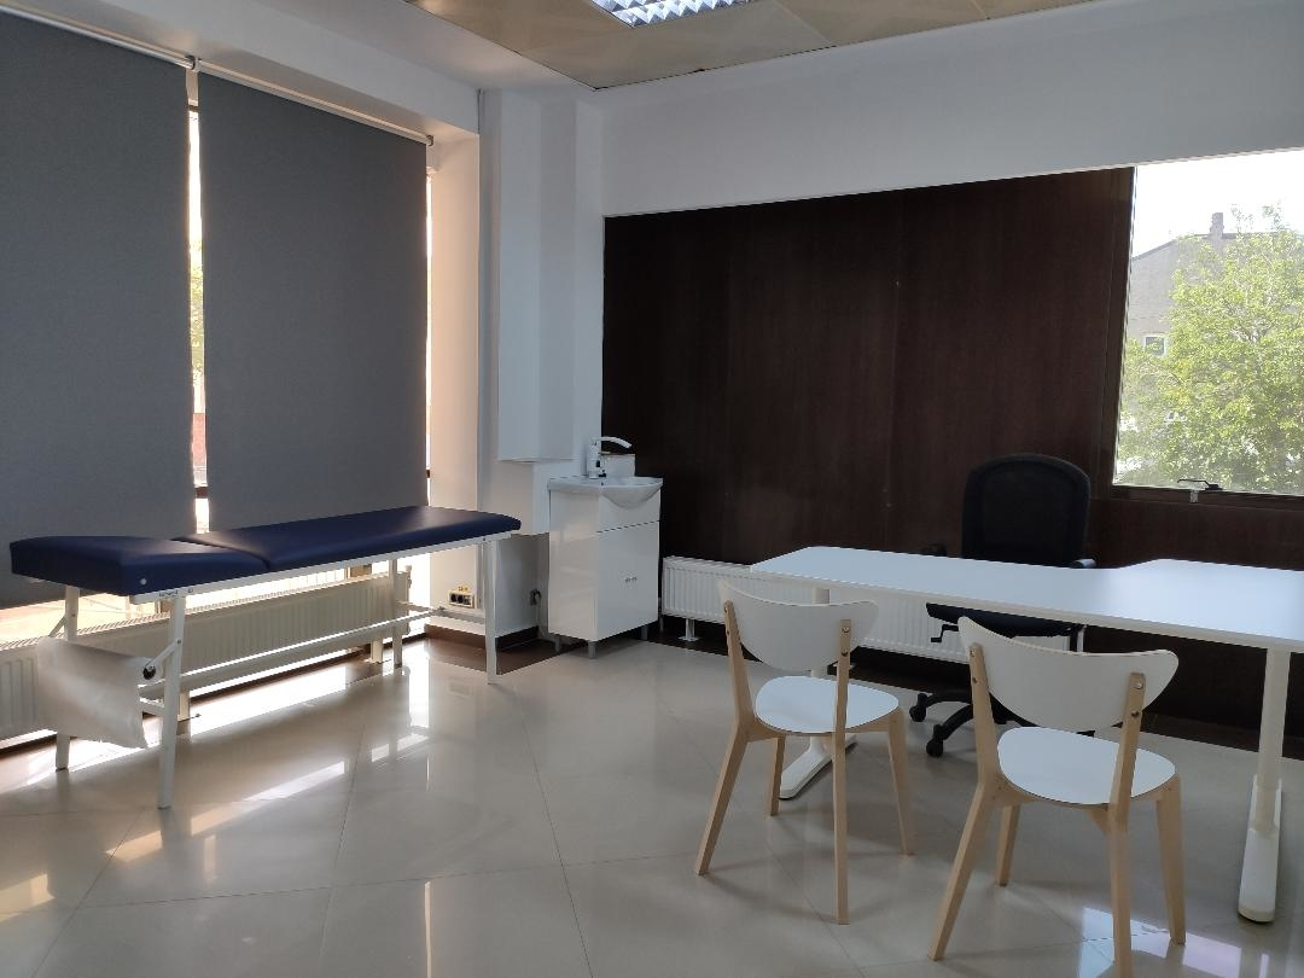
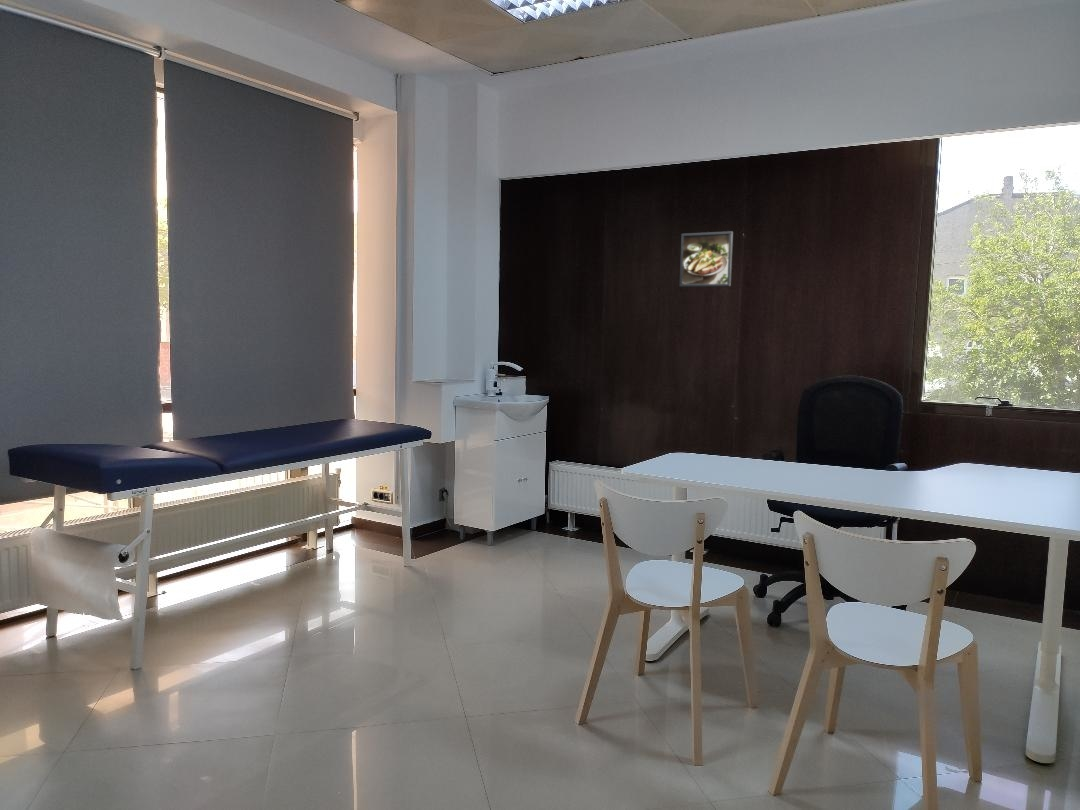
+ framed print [678,230,734,288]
